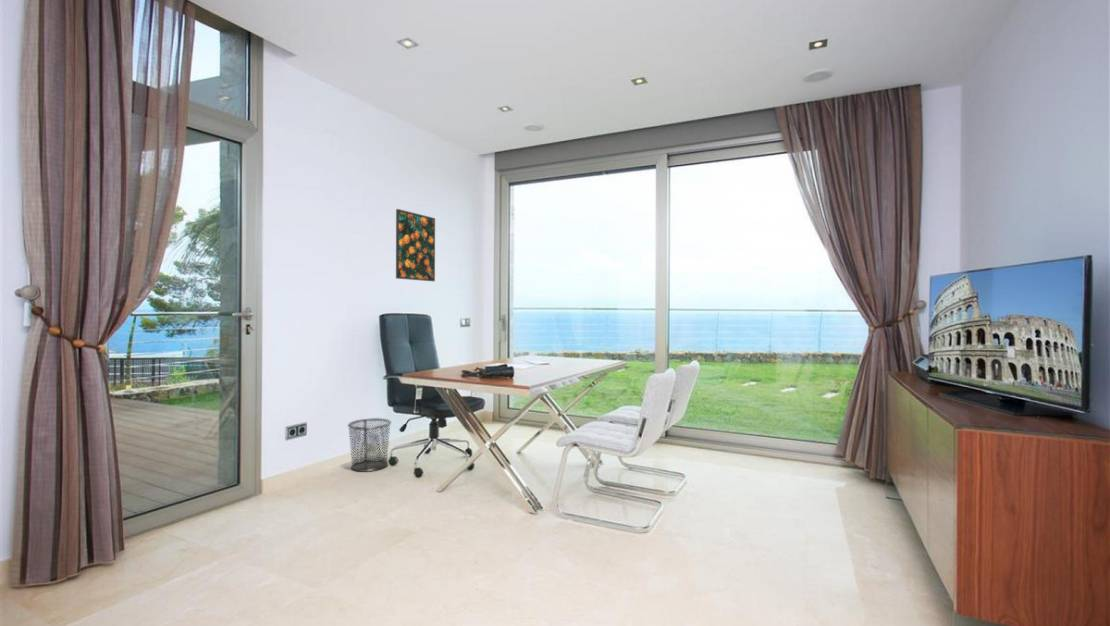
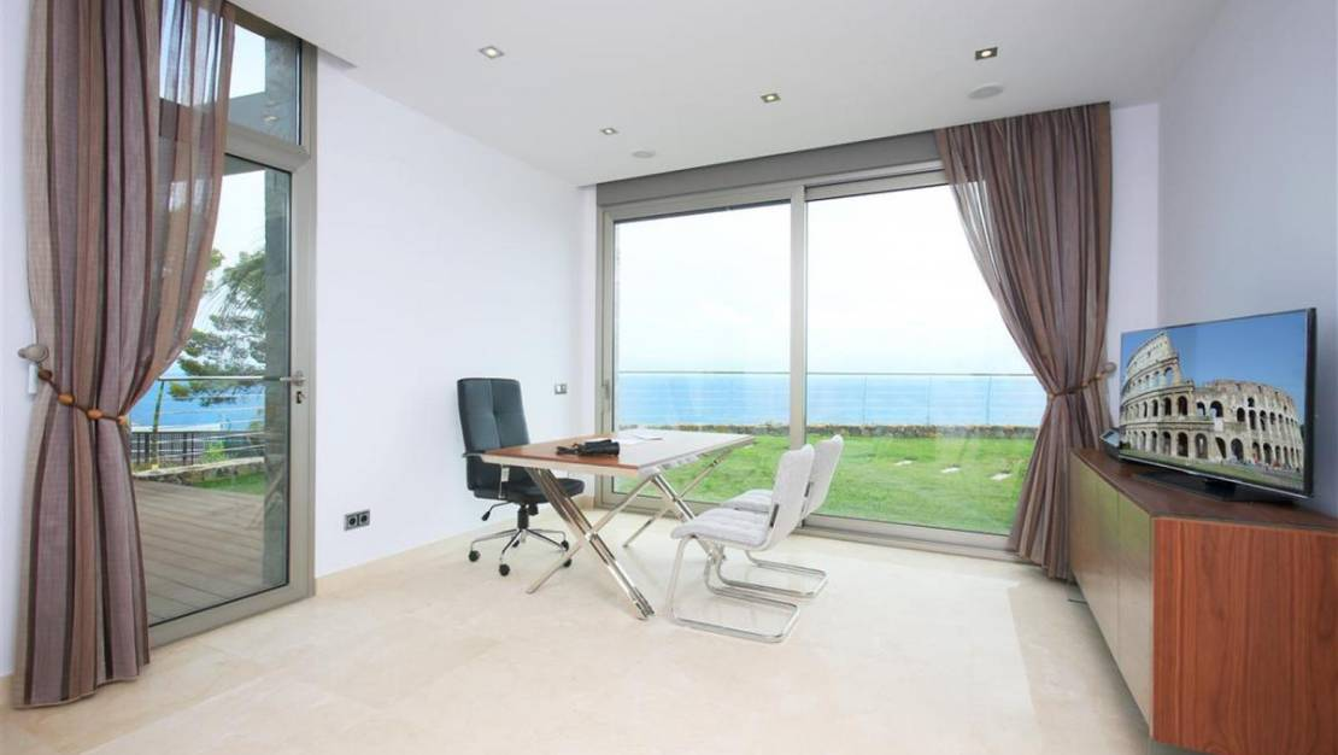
- waste bin [347,417,392,473]
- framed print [395,208,436,282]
